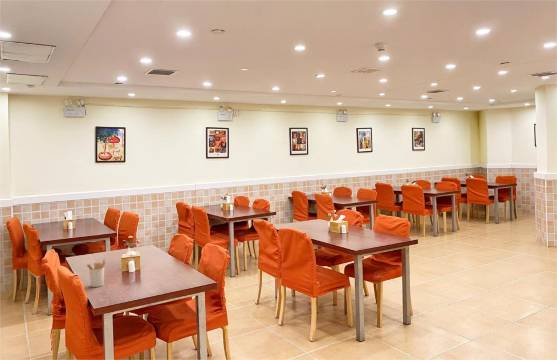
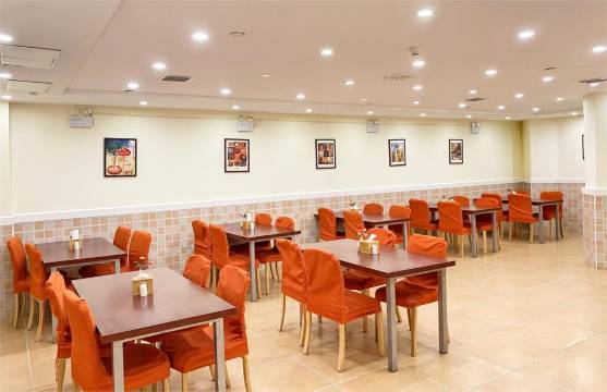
- utensil holder [86,258,107,288]
